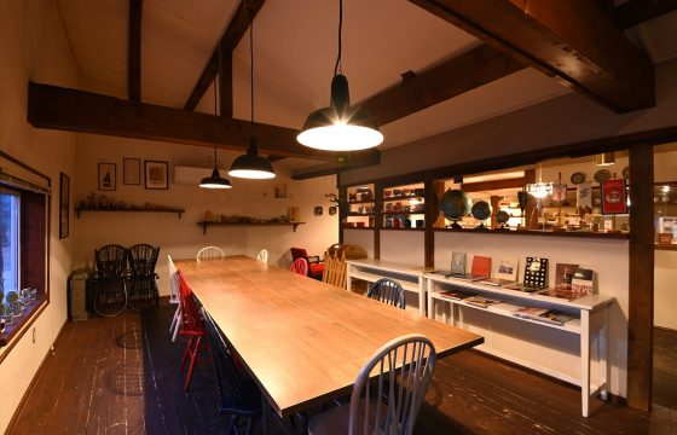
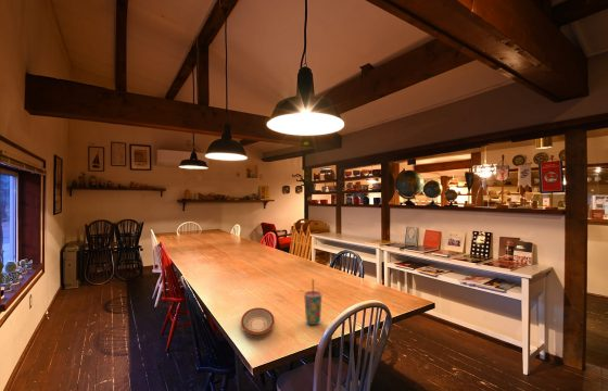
+ plate [240,306,276,336]
+ cup [303,278,322,326]
